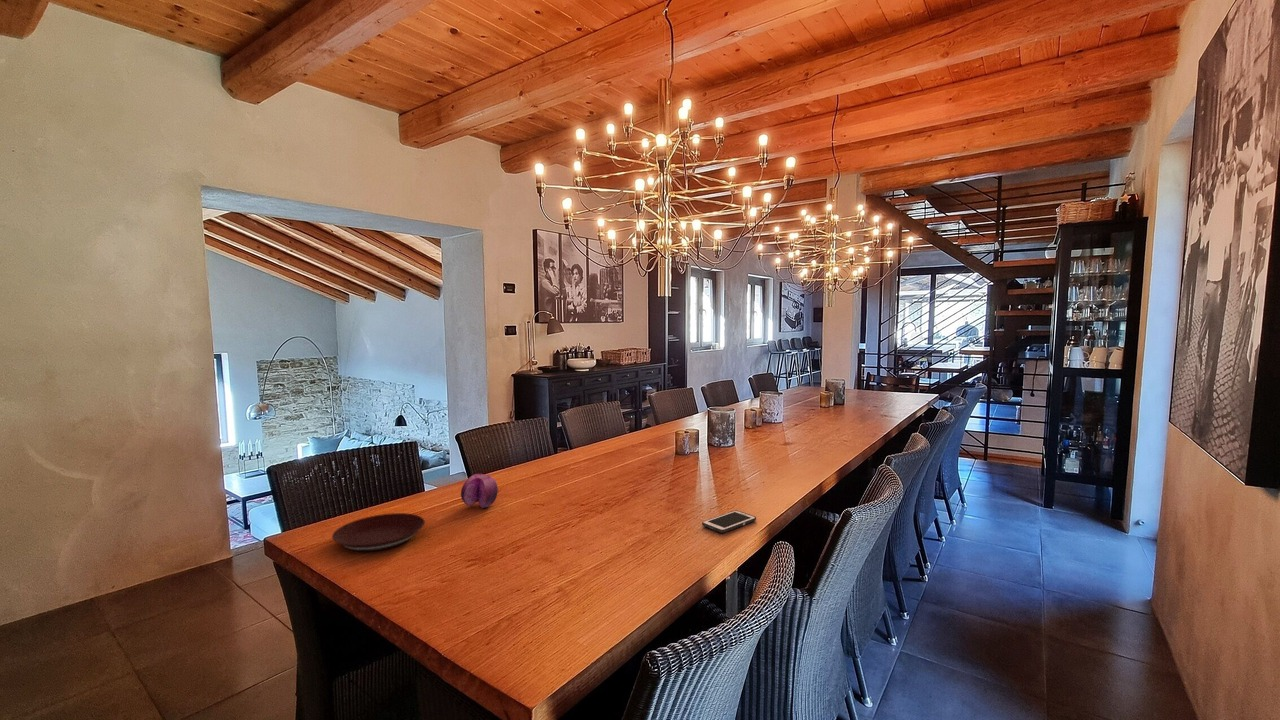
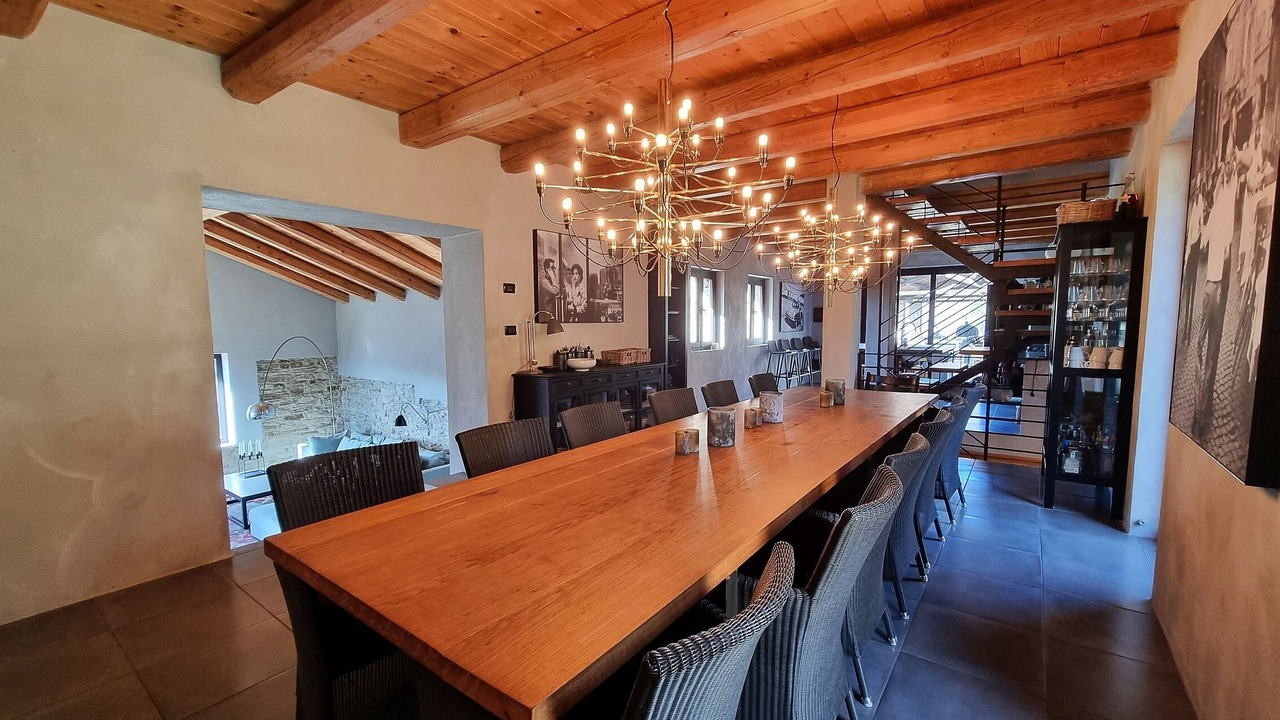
- cell phone [701,509,757,534]
- plate [331,512,426,552]
- fruit [460,473,499,509]
